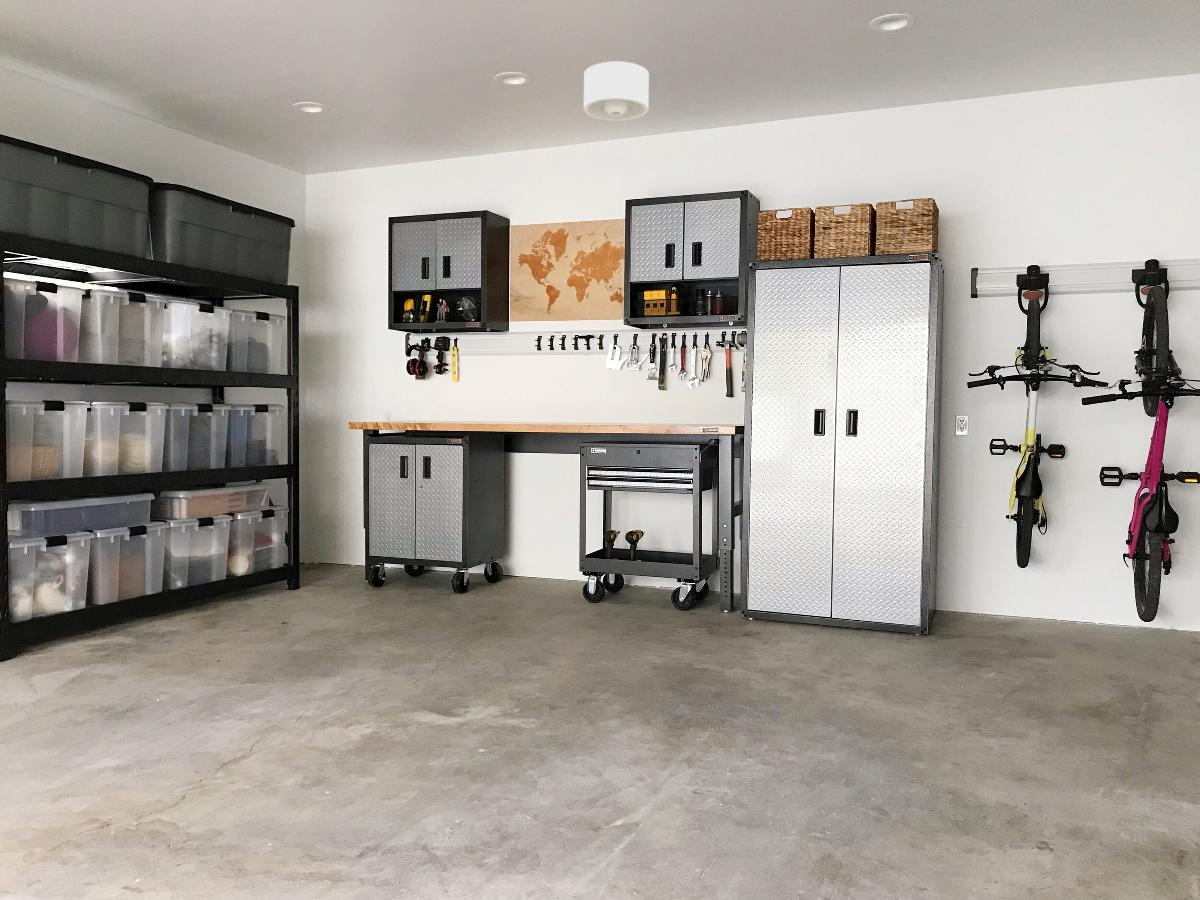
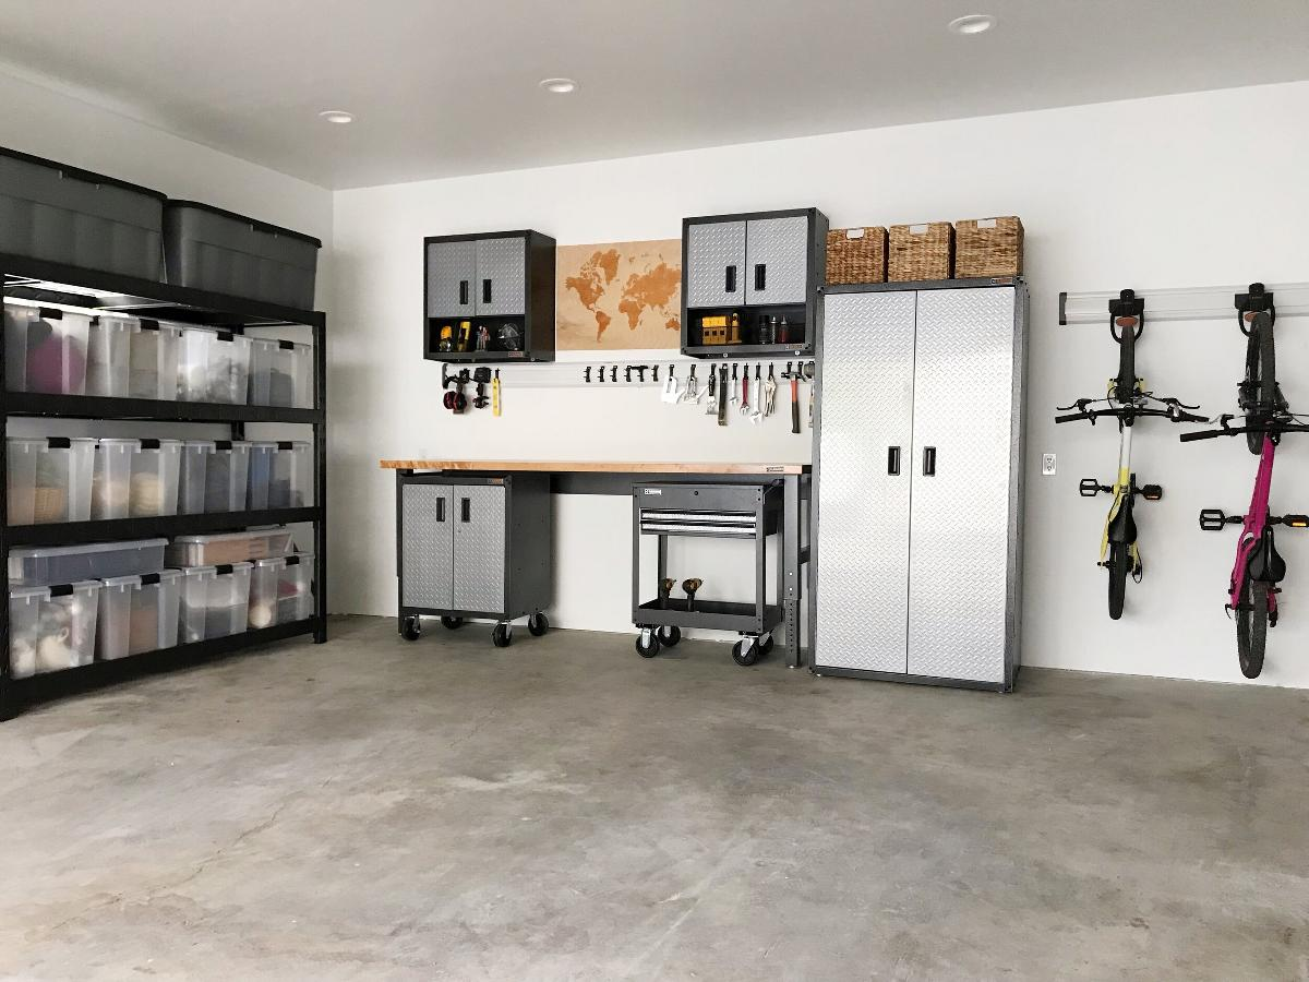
- ceiling light [583,61,650,122]
